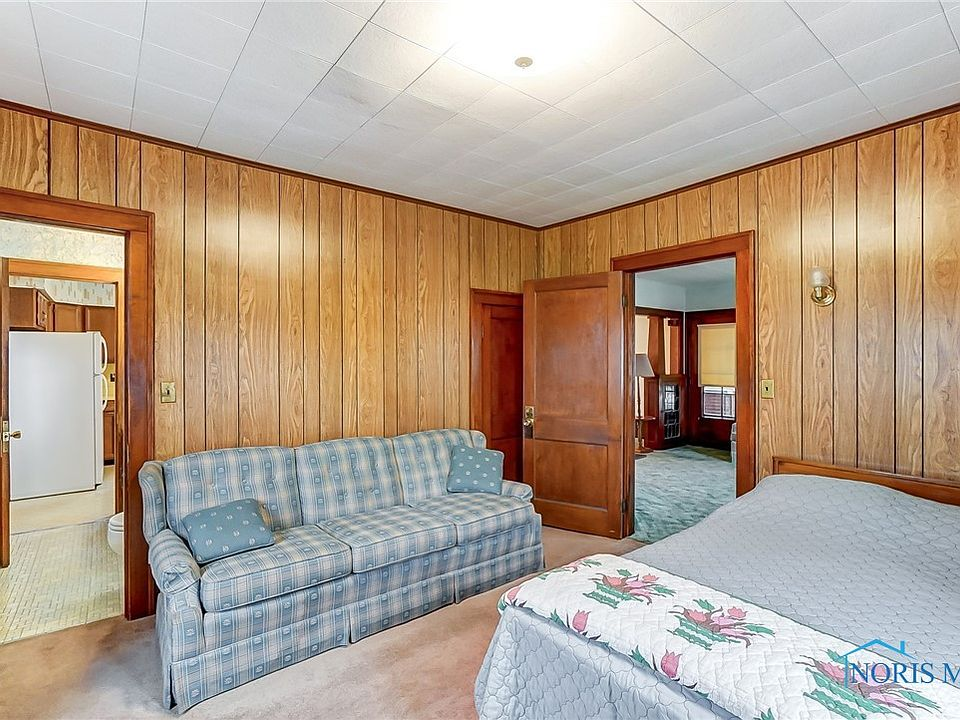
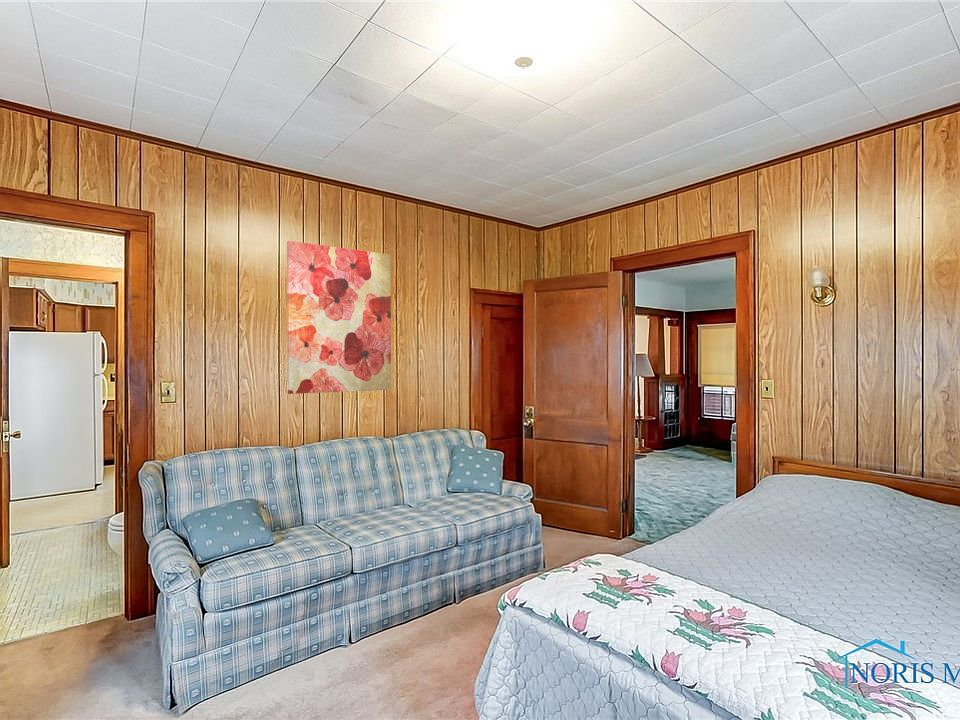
+ wall art [286,240,392,395]
